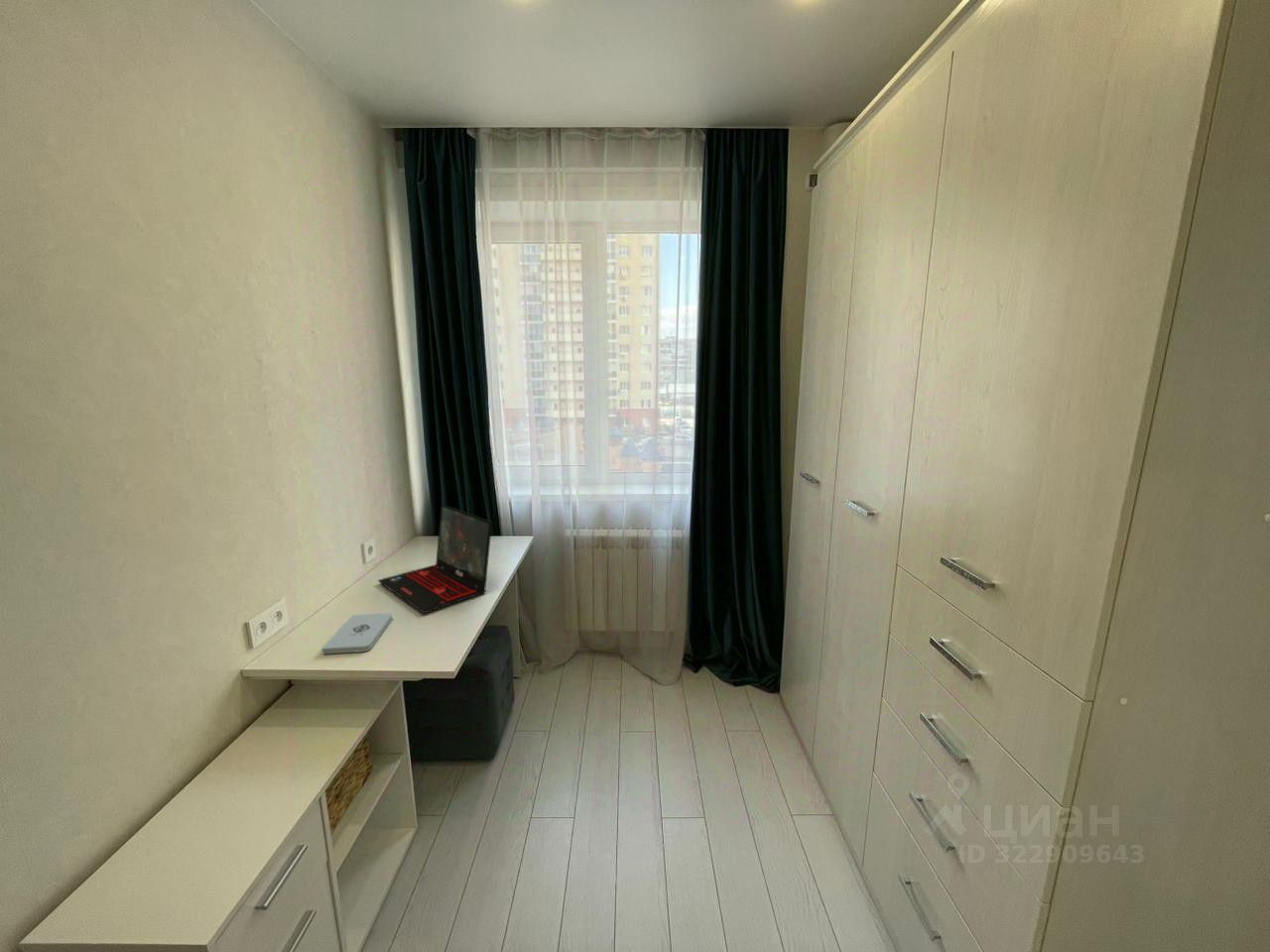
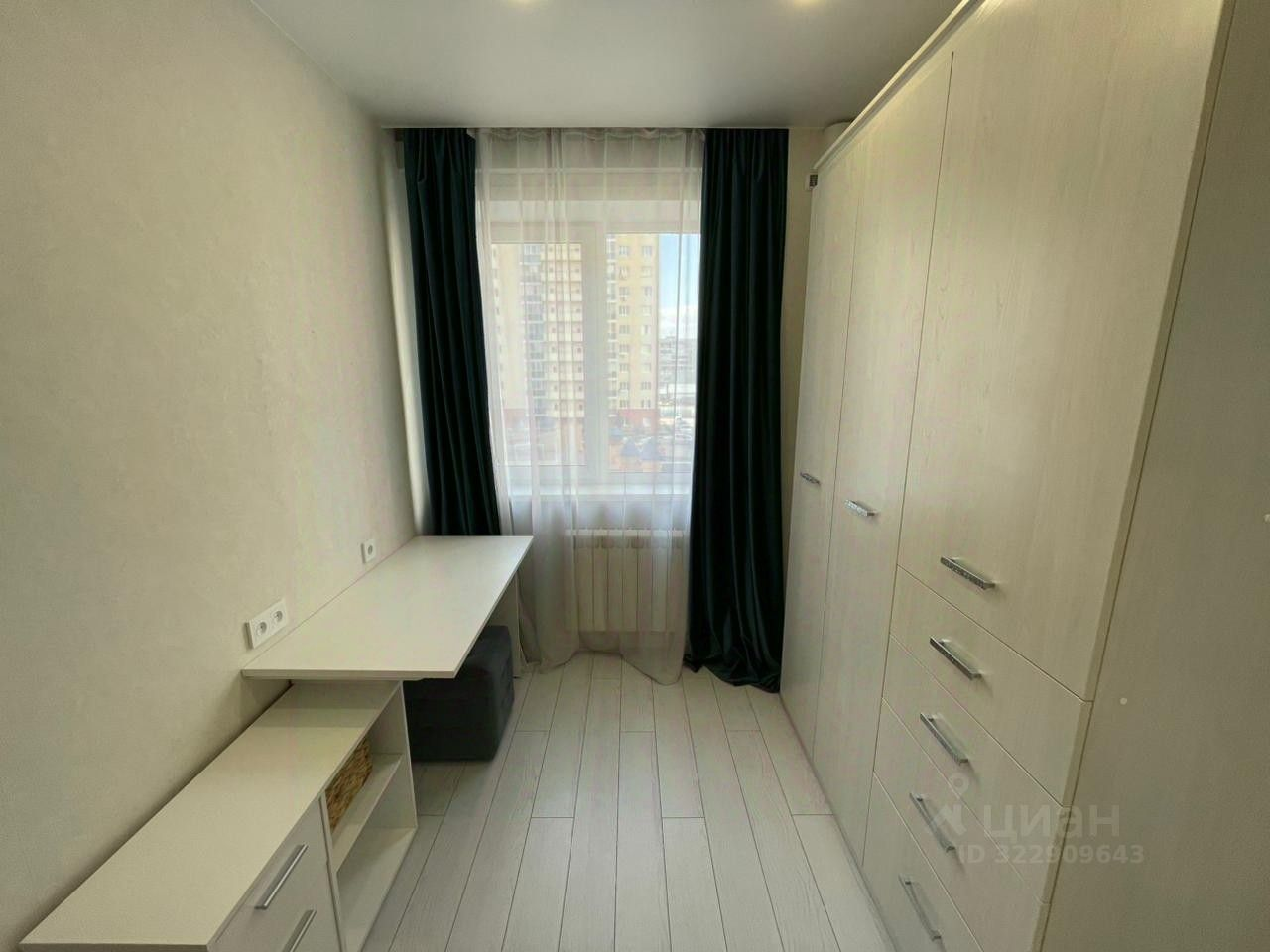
- laptop [377,503,493,614]
- notepad [320,612,394,654]
